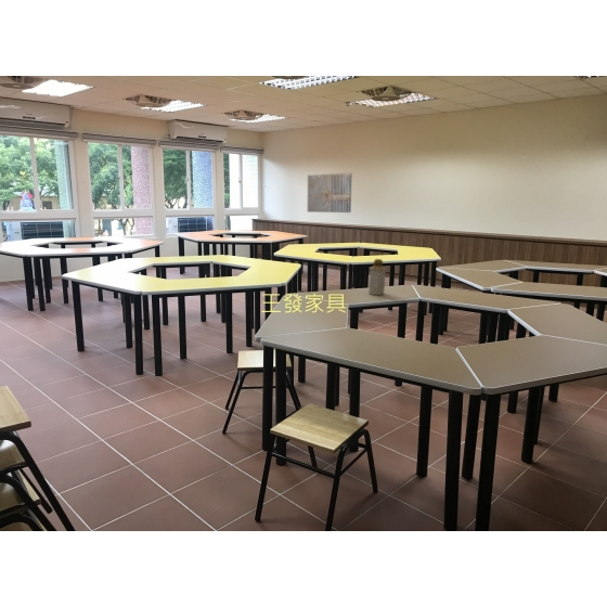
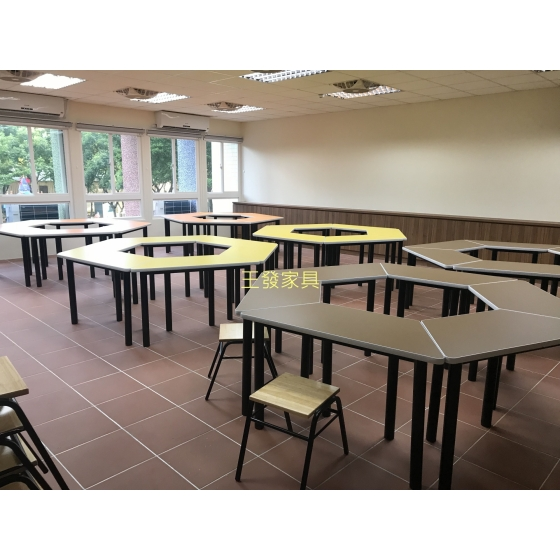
- wall art [307,172,353,214]
- bottle [367,258,387,296]
